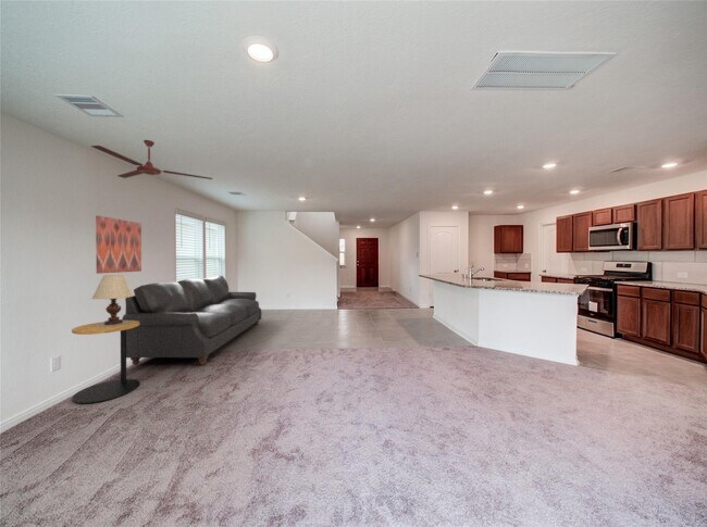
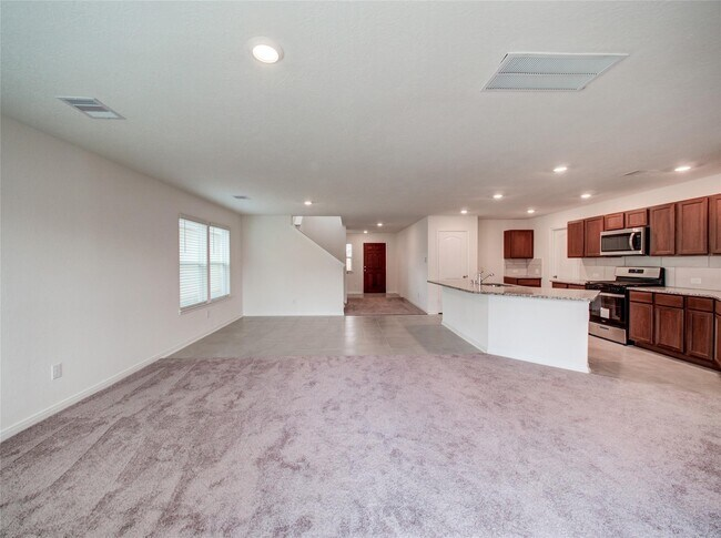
- ceiling fan [90,139,213,180]
- table lamp [90,274,135,327]
- side table [71,321,141,404]
- sofa [122,275,262,366]
- wall art [95,215,142,275]
